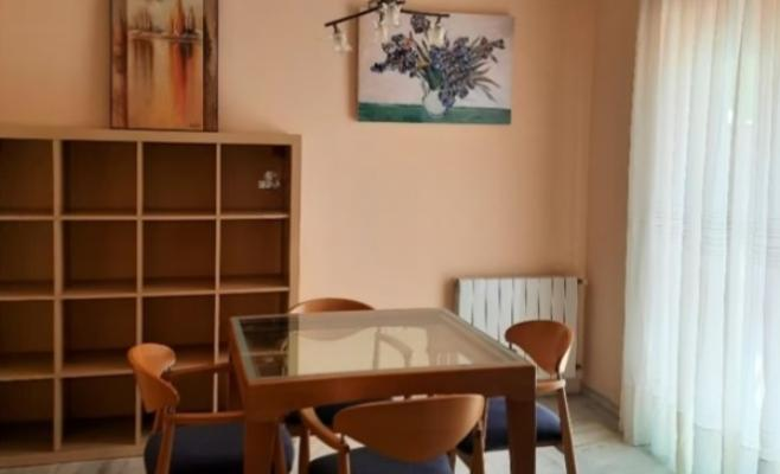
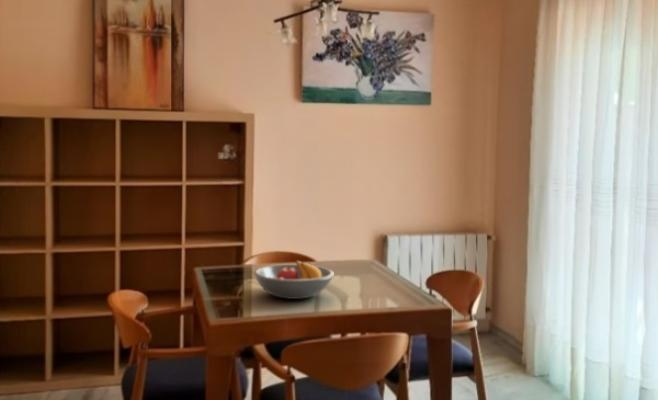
+ fruit bowl [253,259,335,300]
